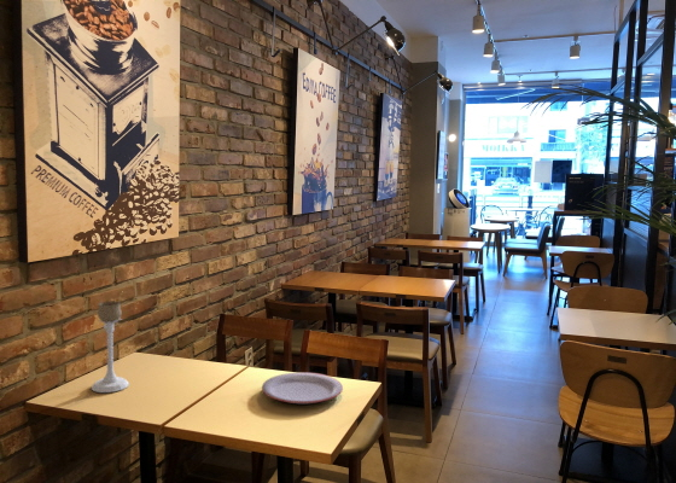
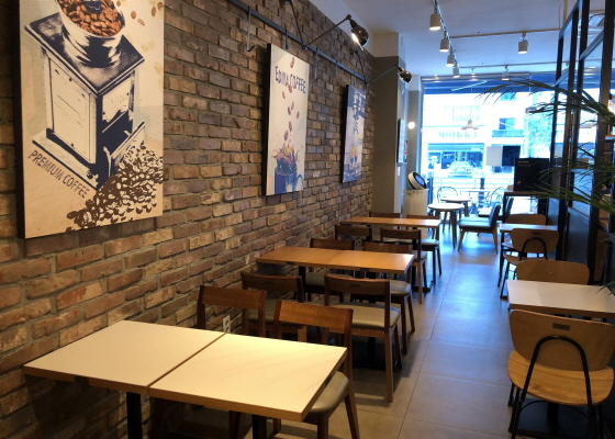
- candle holder [91,299,130,394]
- plate [261,372,344,405]
